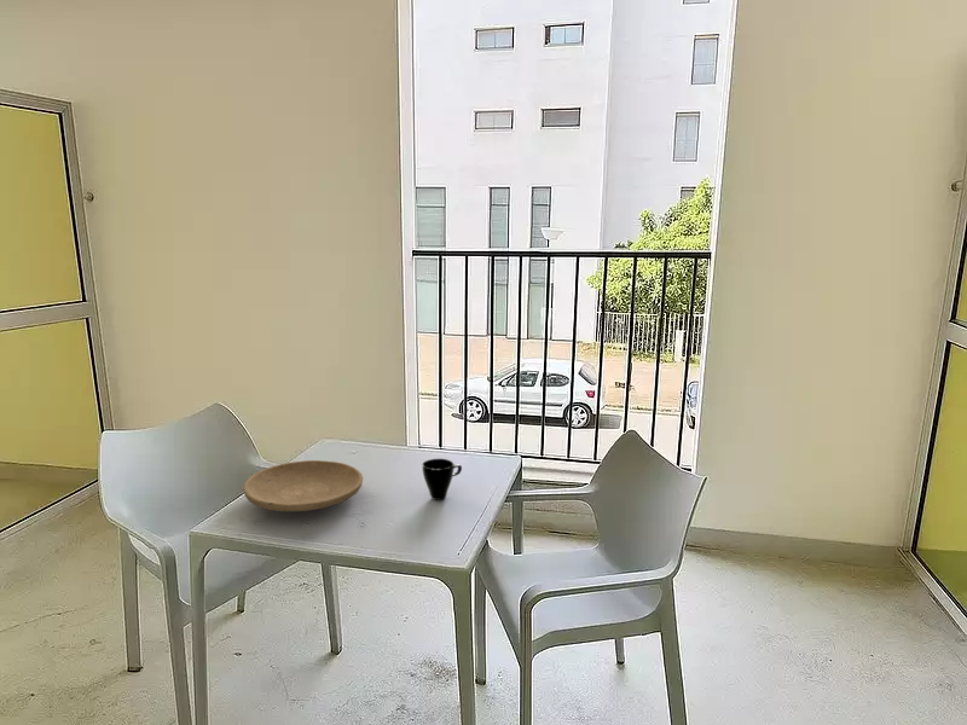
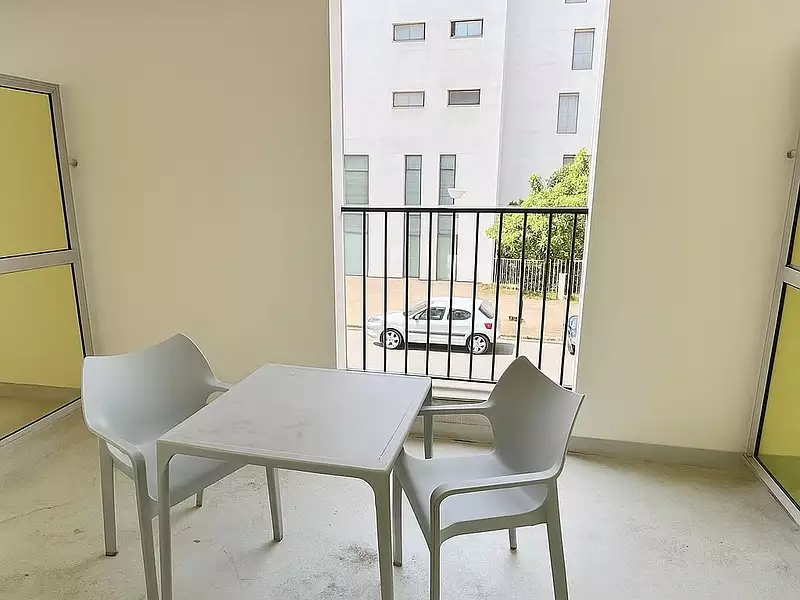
- cup [422,458,463,501]
- plate [242,459,364,512]
